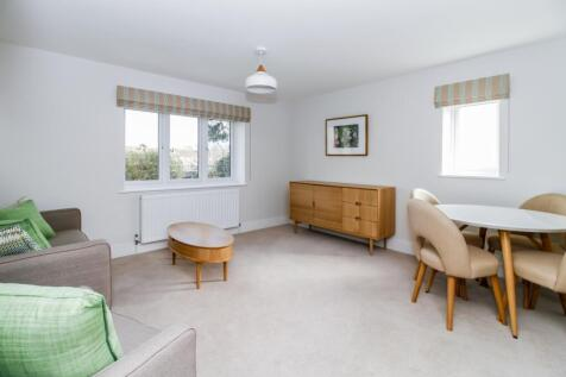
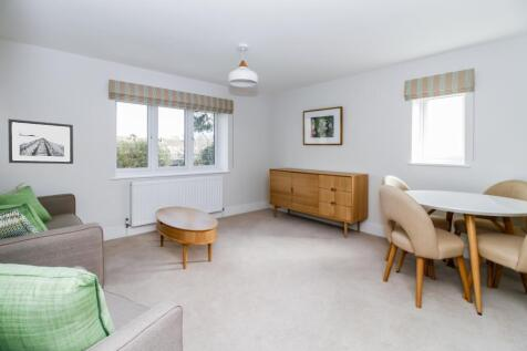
+ wall art [7,118,74,165]
